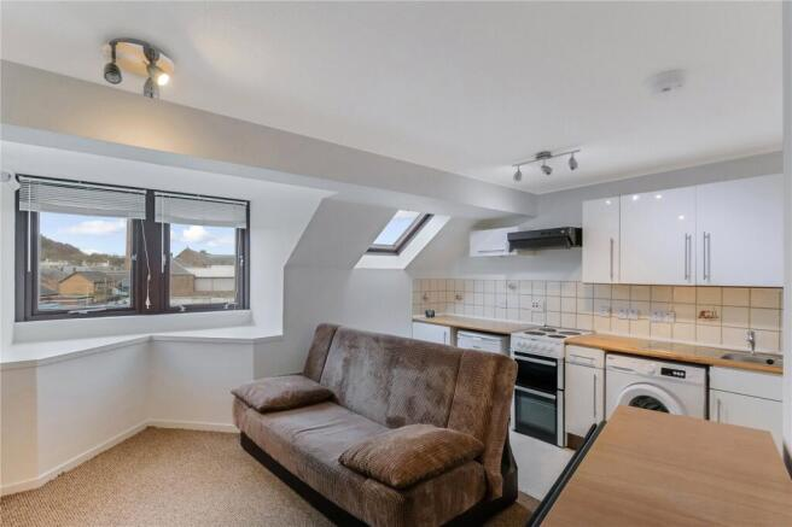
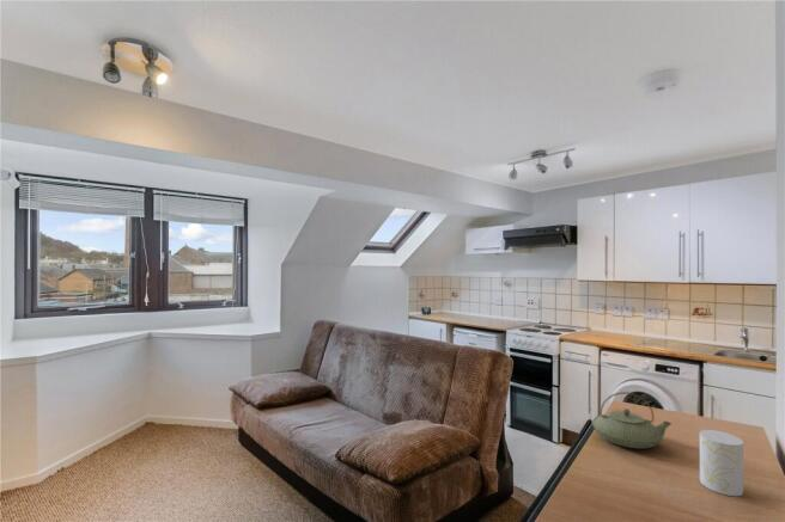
+ cup [699,429,744,497]
+ teapot [591,391,673,450]
